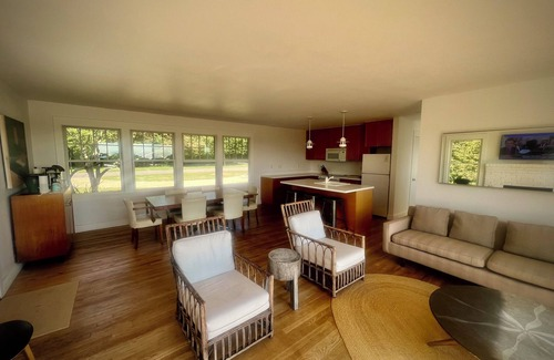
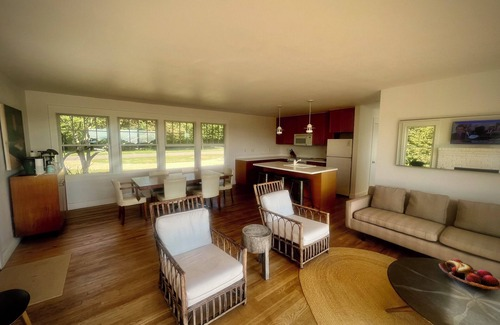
+ fruit basket [438,258,500,291]
